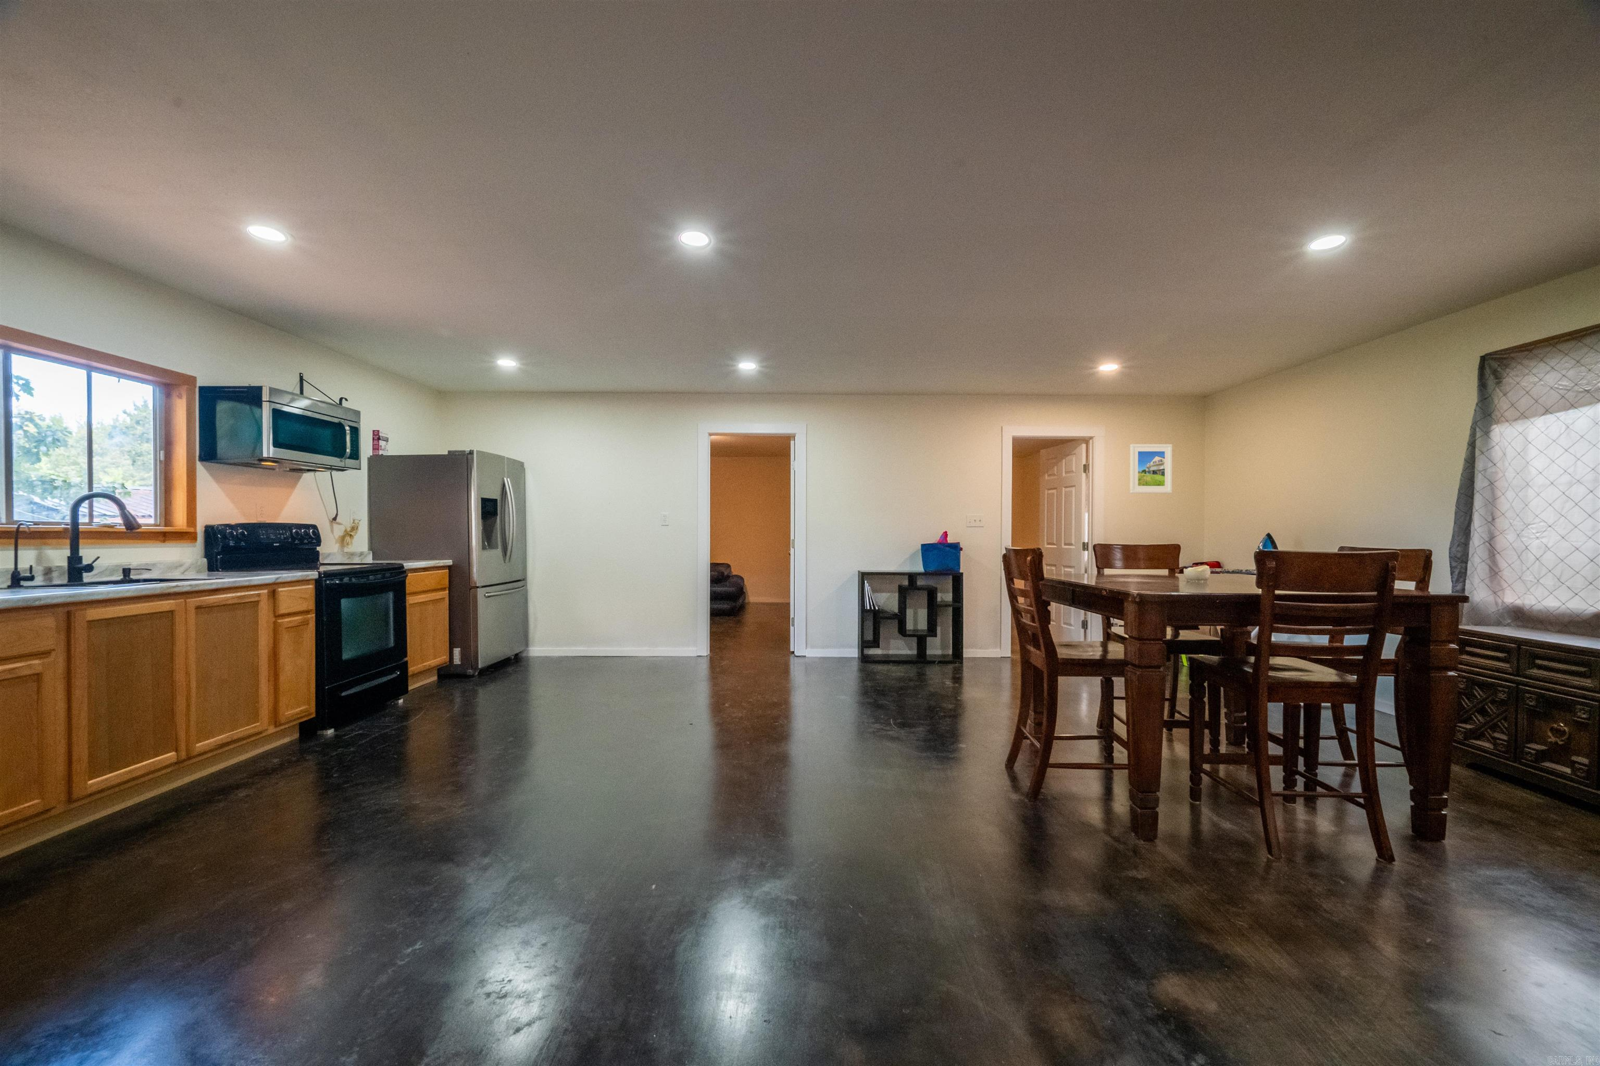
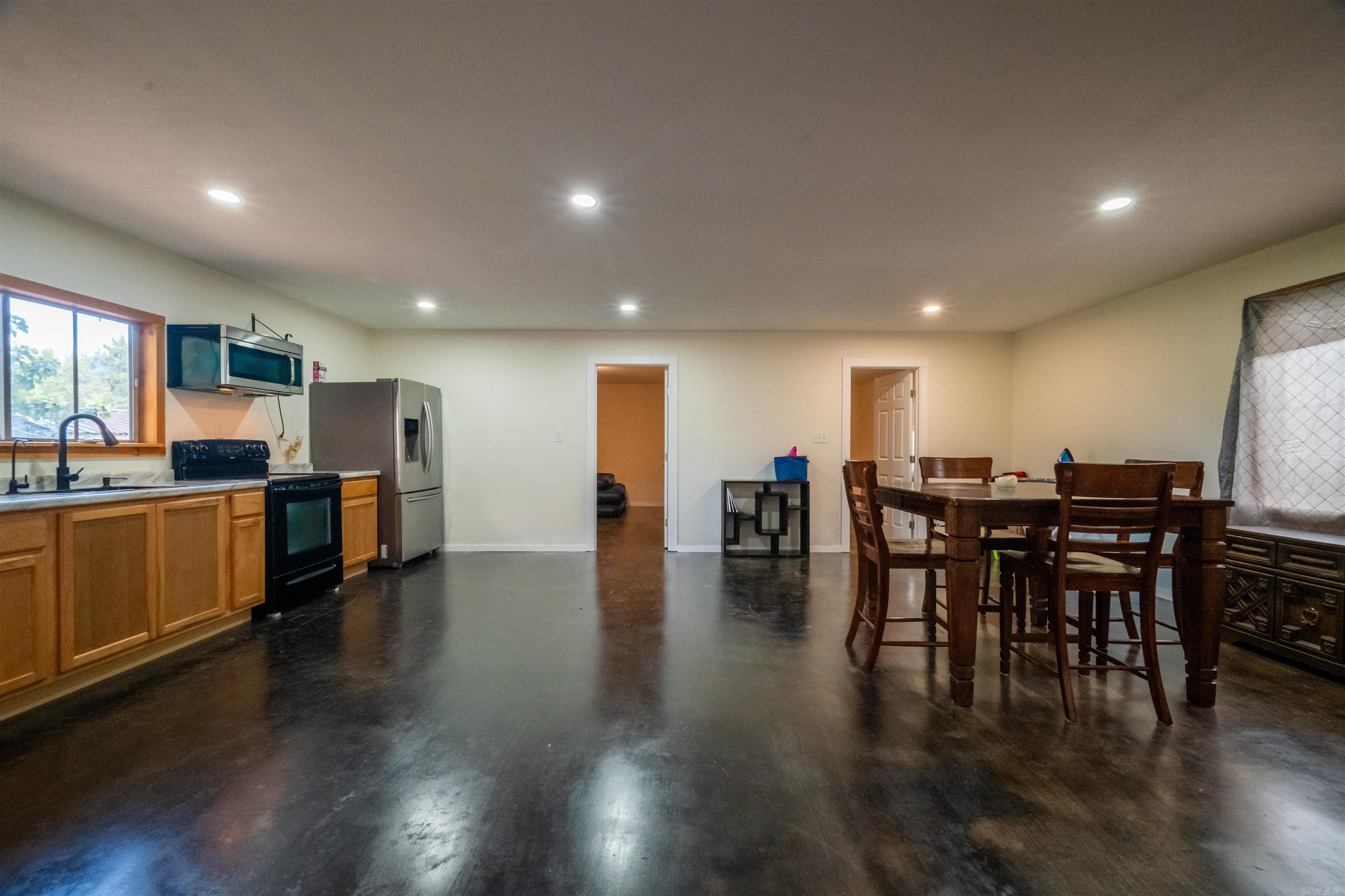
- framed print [1130,444,1173,494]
